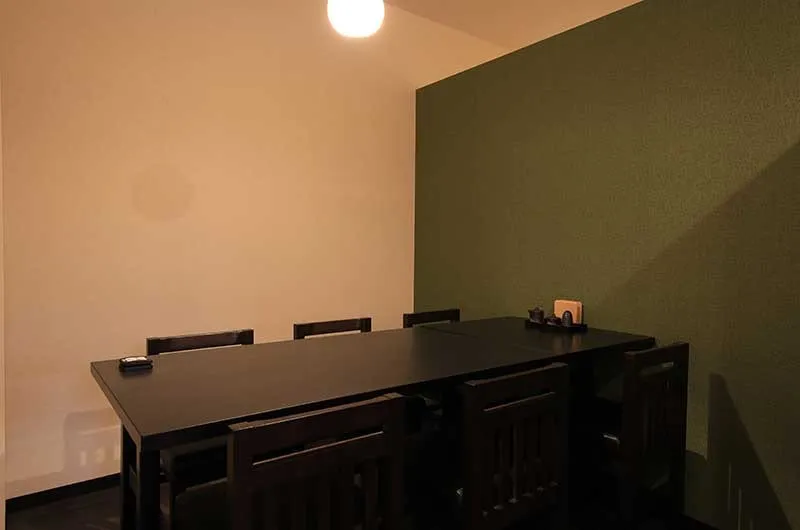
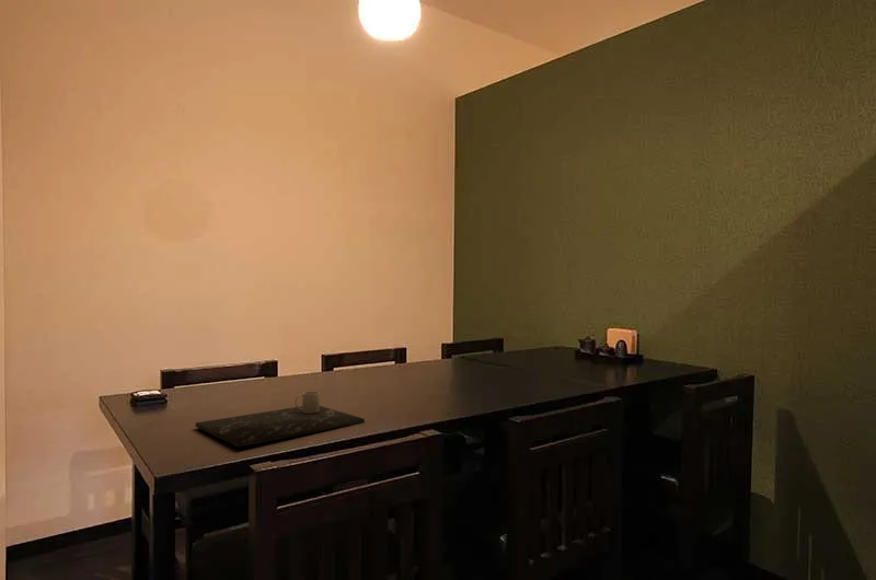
+ place mat [195,391,366,449]
